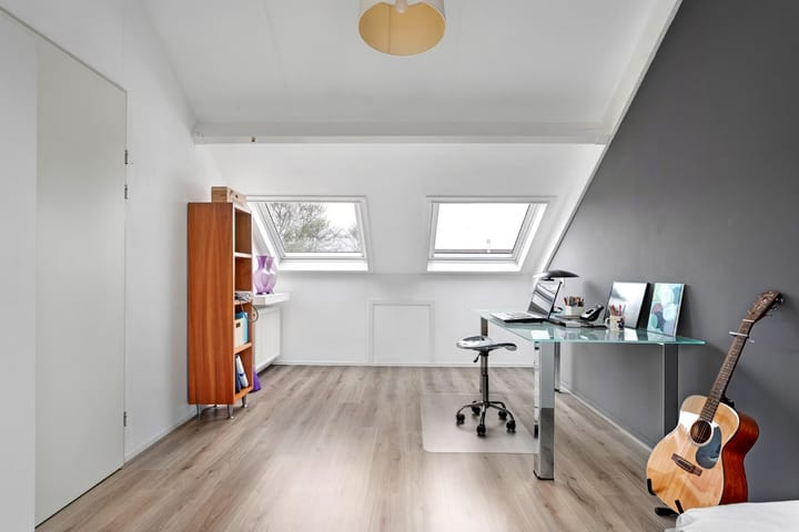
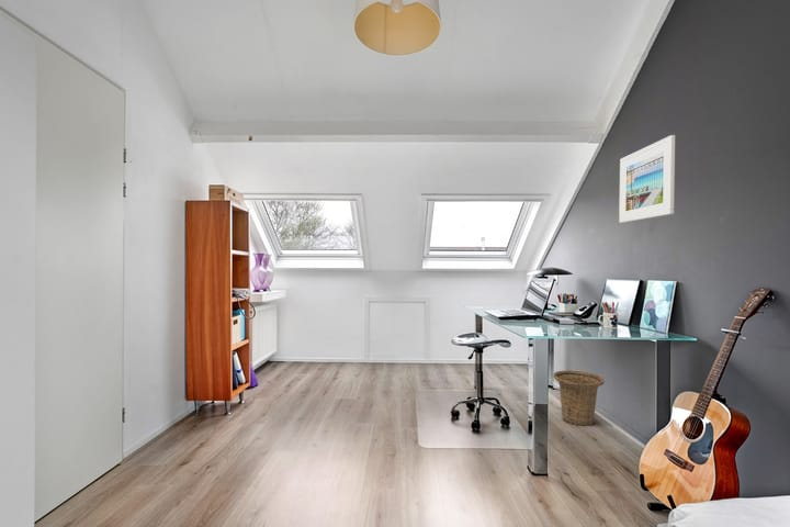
+ basket [552,370,606,427]
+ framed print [618,134,676,224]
